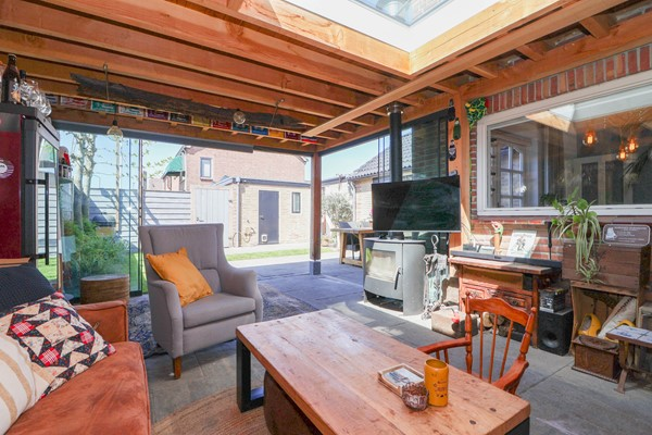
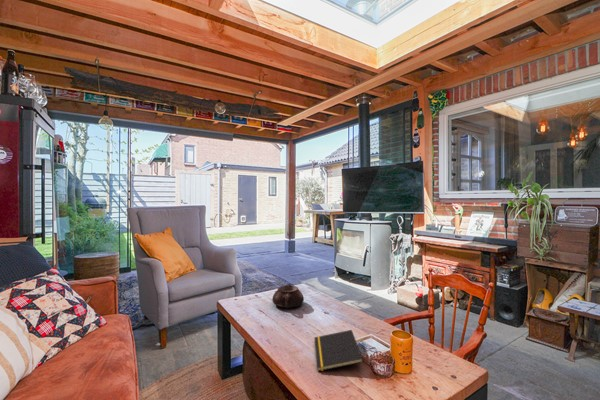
+ teapot [271,283,305,309]
+ notepad [313,329,364,372]
